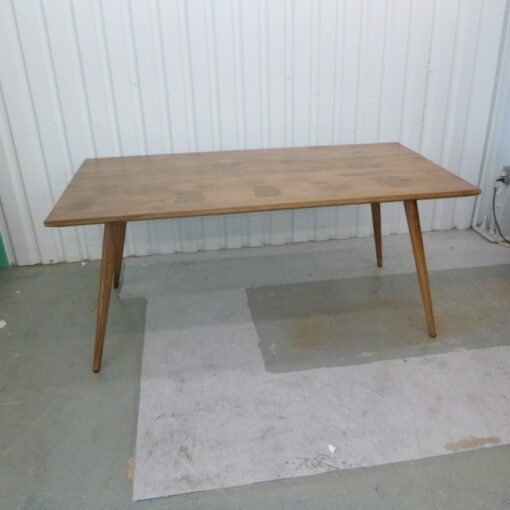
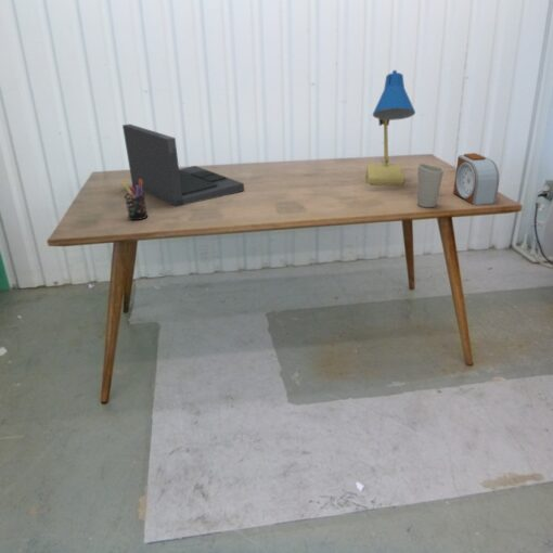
+ cup [416,163,445,208]
+ desk lamp [364,69,416,185]
+ pen holder [120,179,149,221]
+ laptop [121,123,245,207]
+ alarm clock [452,152,500,206]
